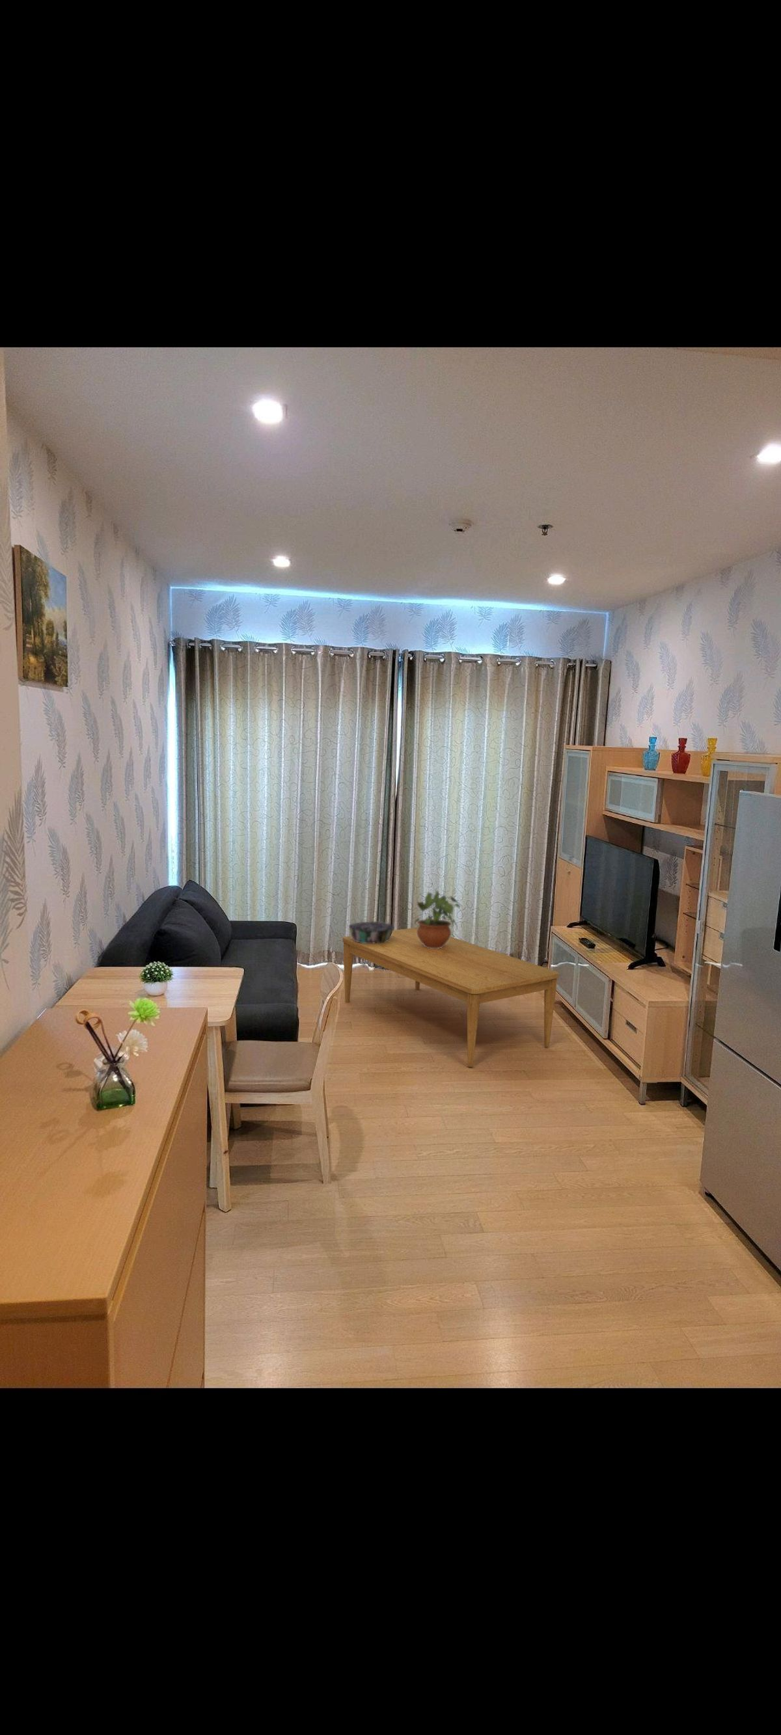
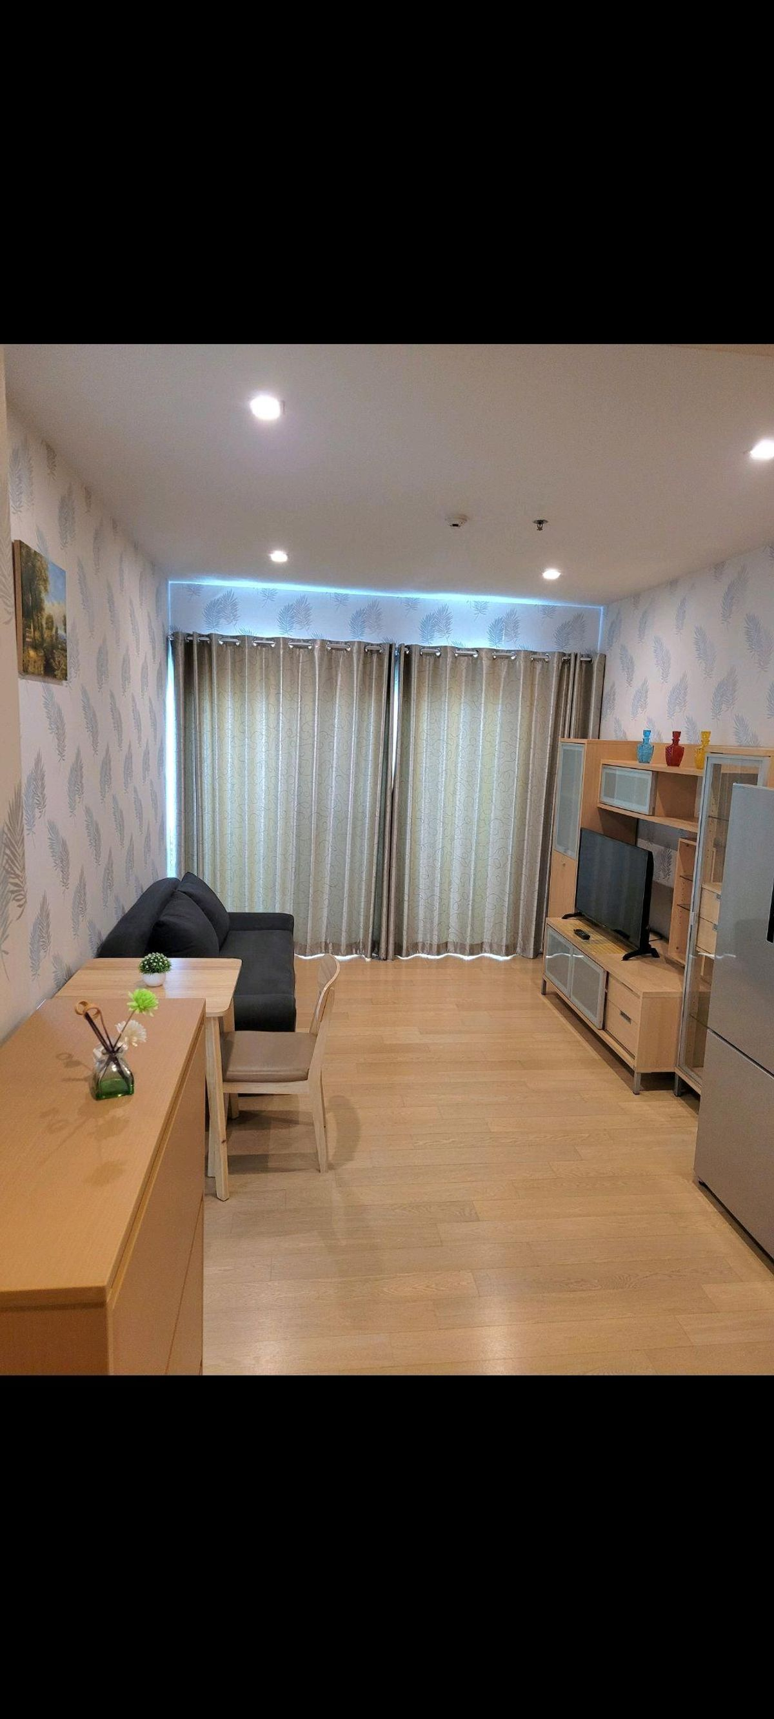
- decorative bowl [347,922,395,943]
- coffee table [342,927,559,1068]
- potted plant [414,890,464,948]
